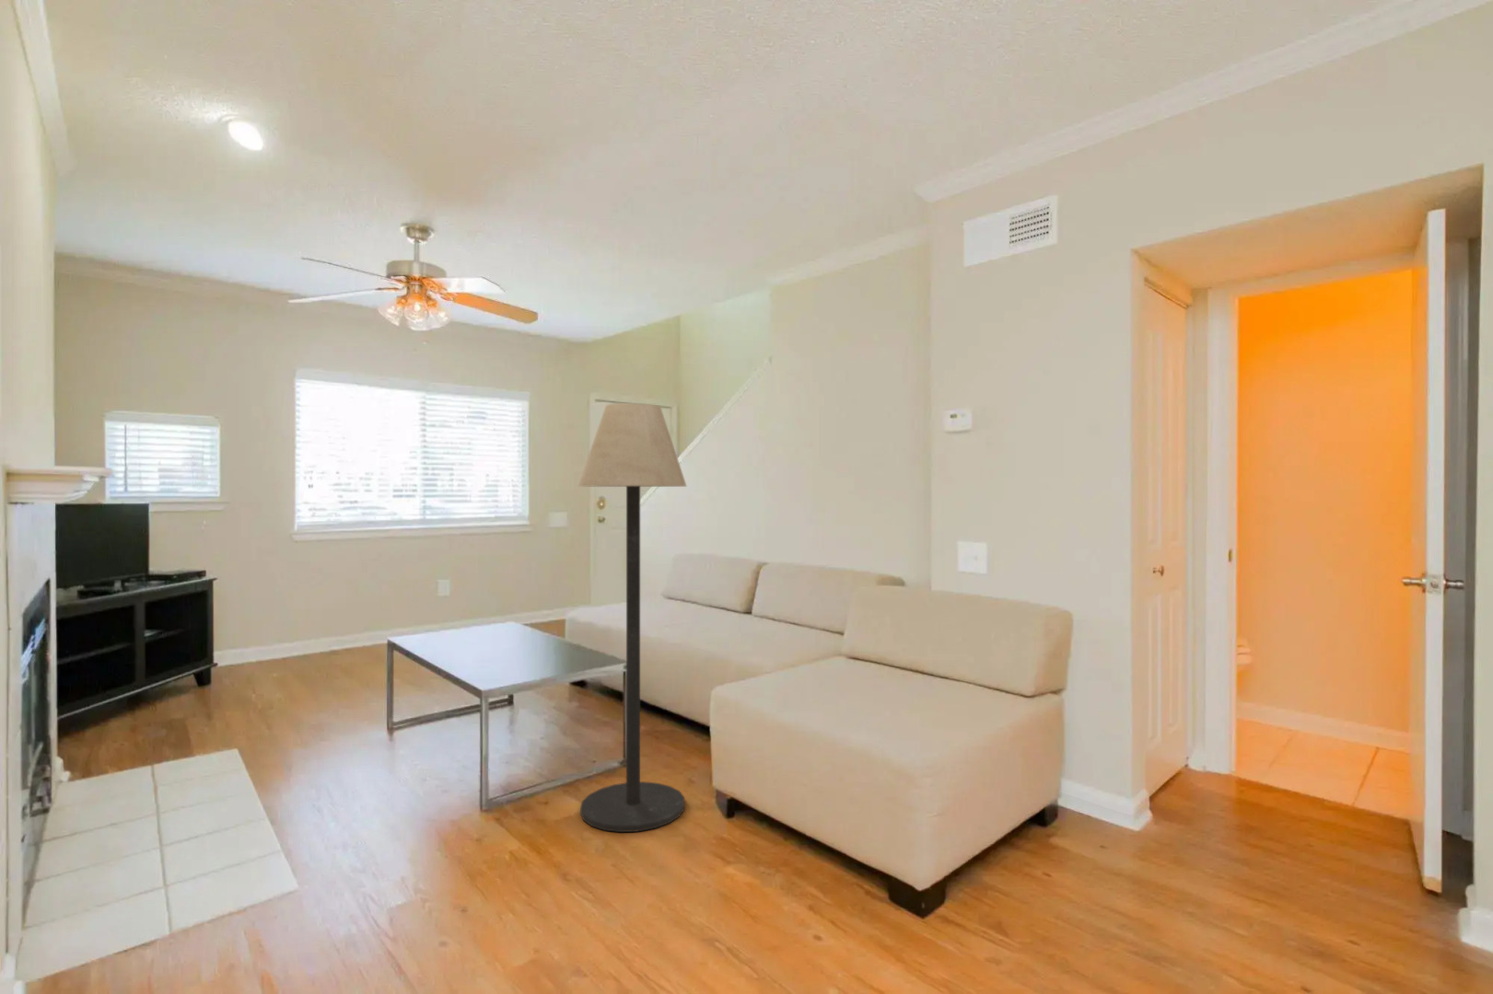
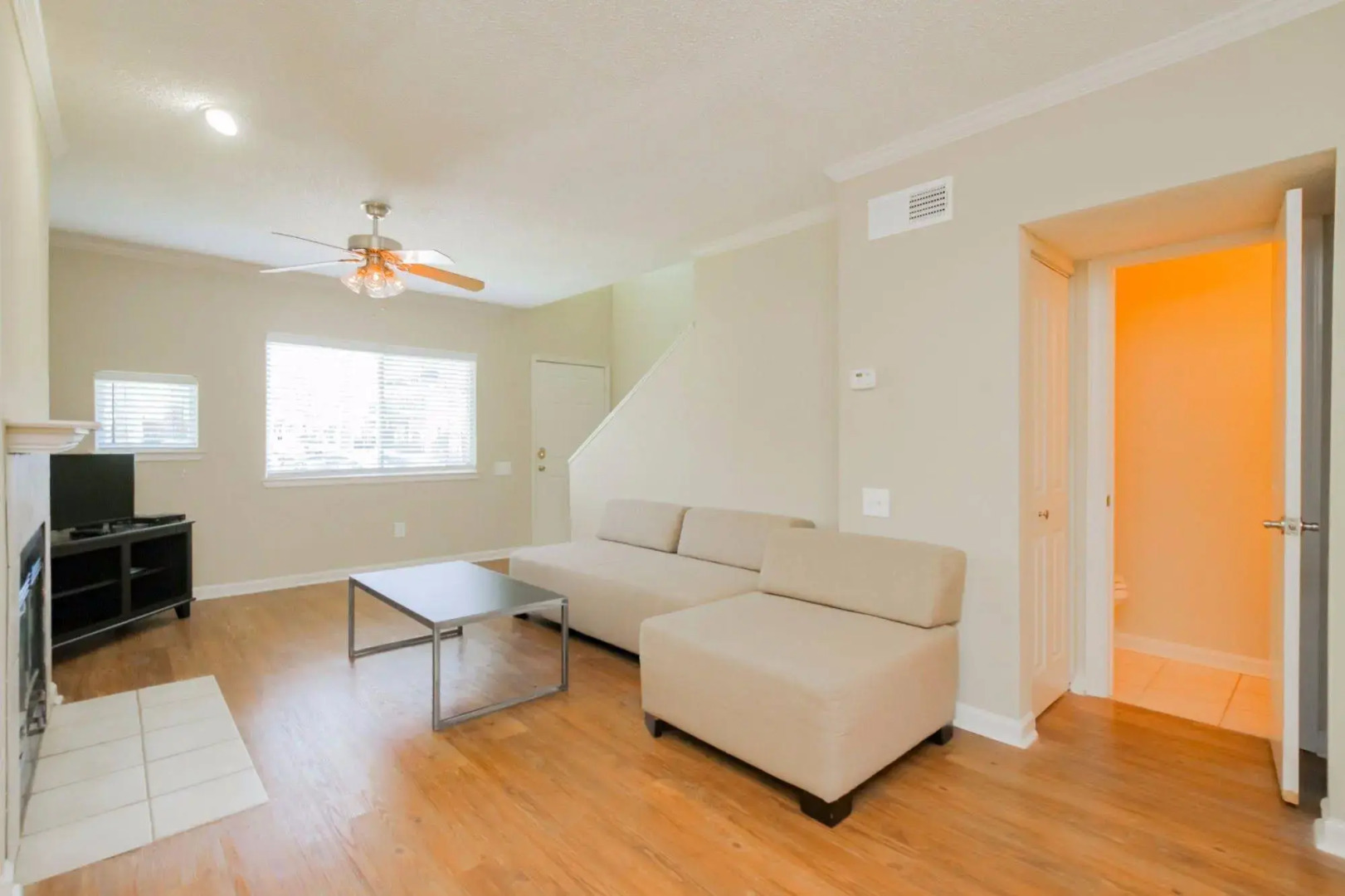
- floor lamp [577,403,687,833]
